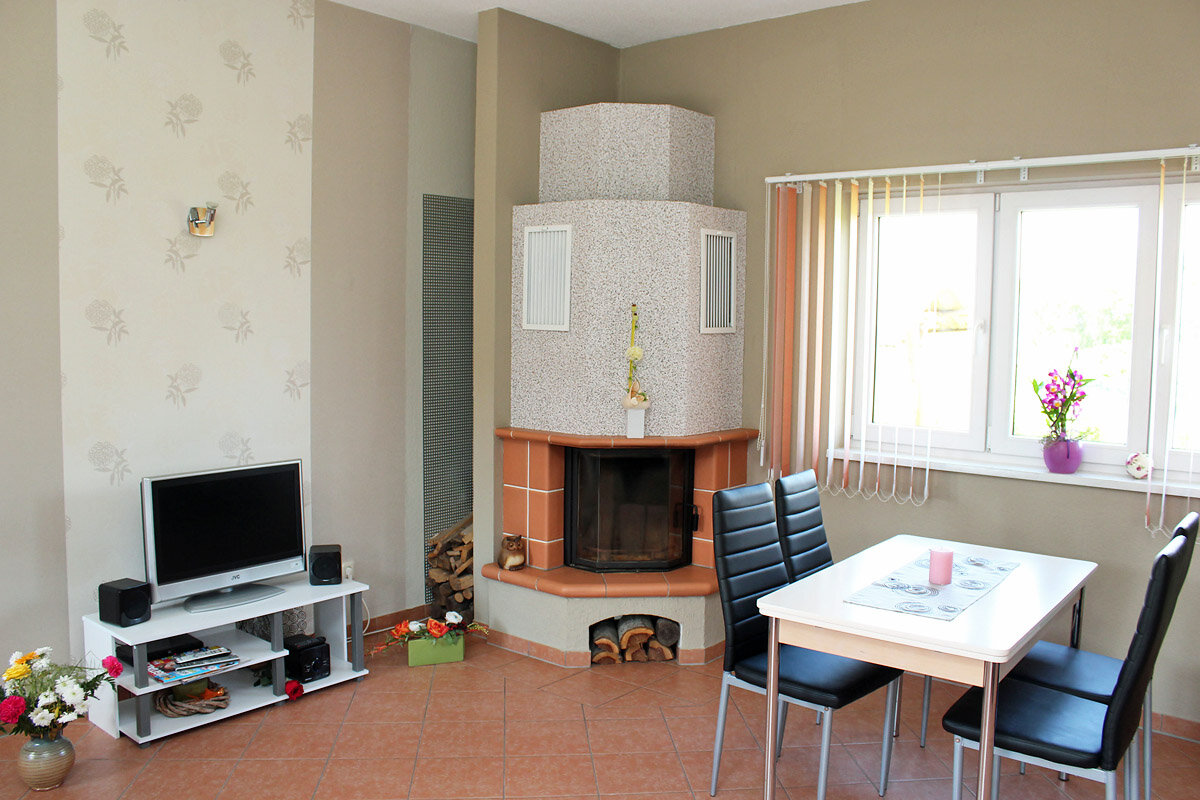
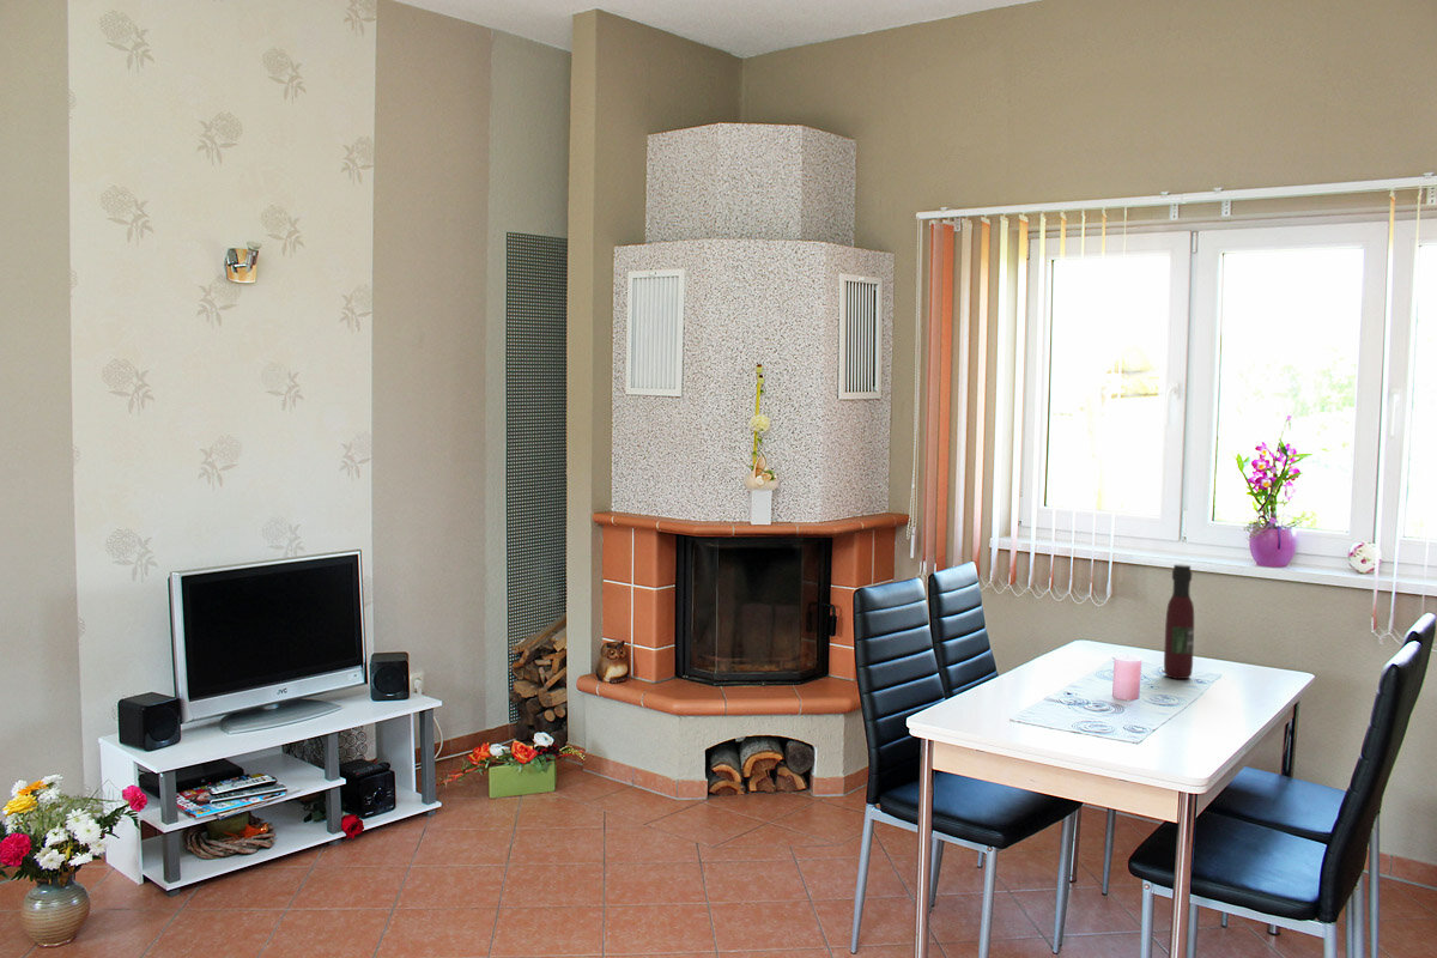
+ wine bottle [1163,563,1195,680]
